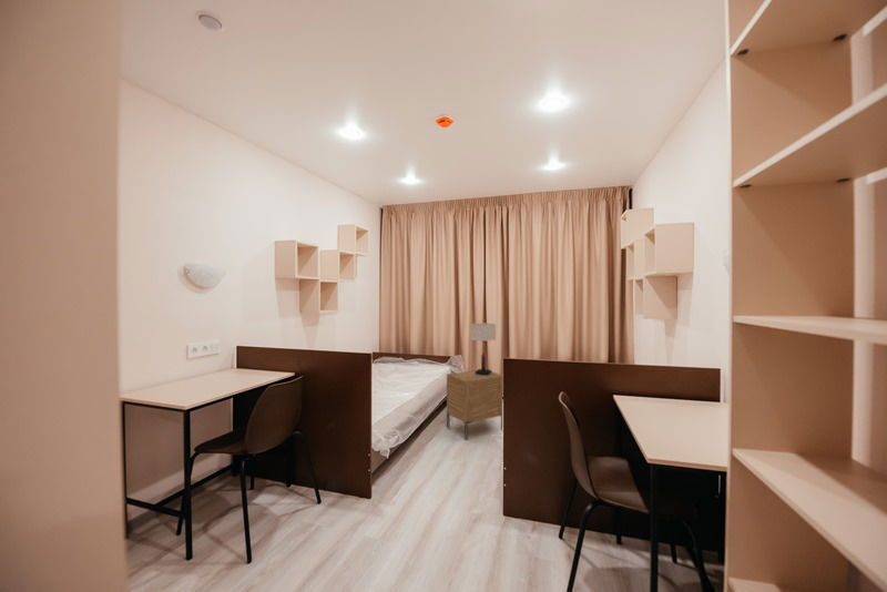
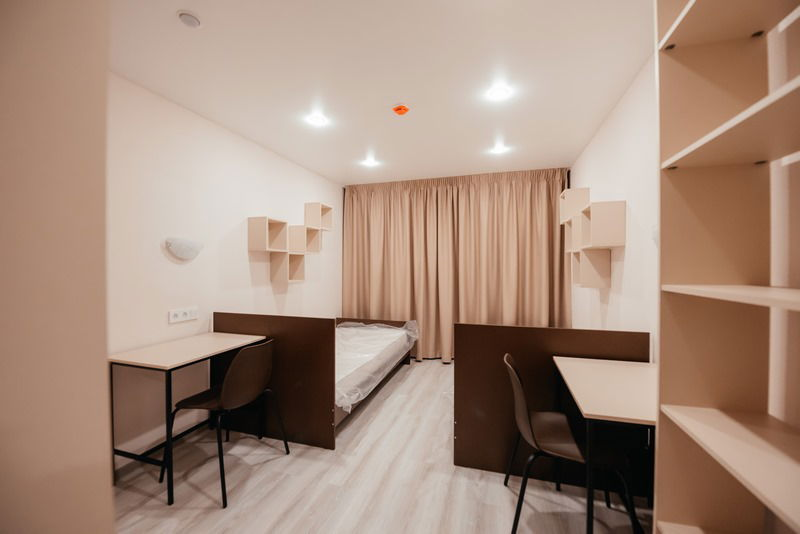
- table lamp [470,323,497,375]
- nightstand [446,369,504,441]
